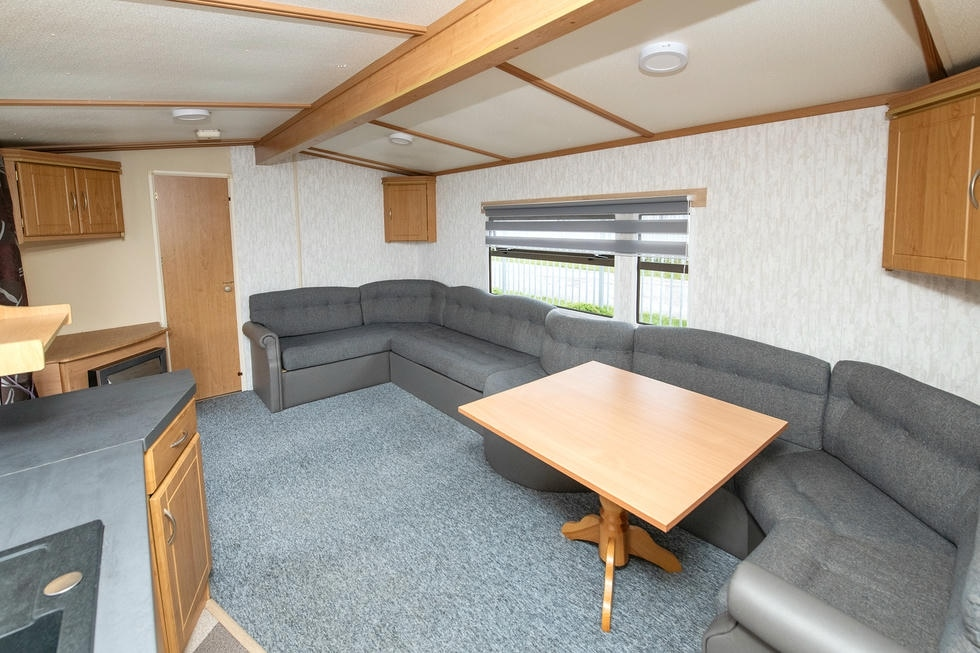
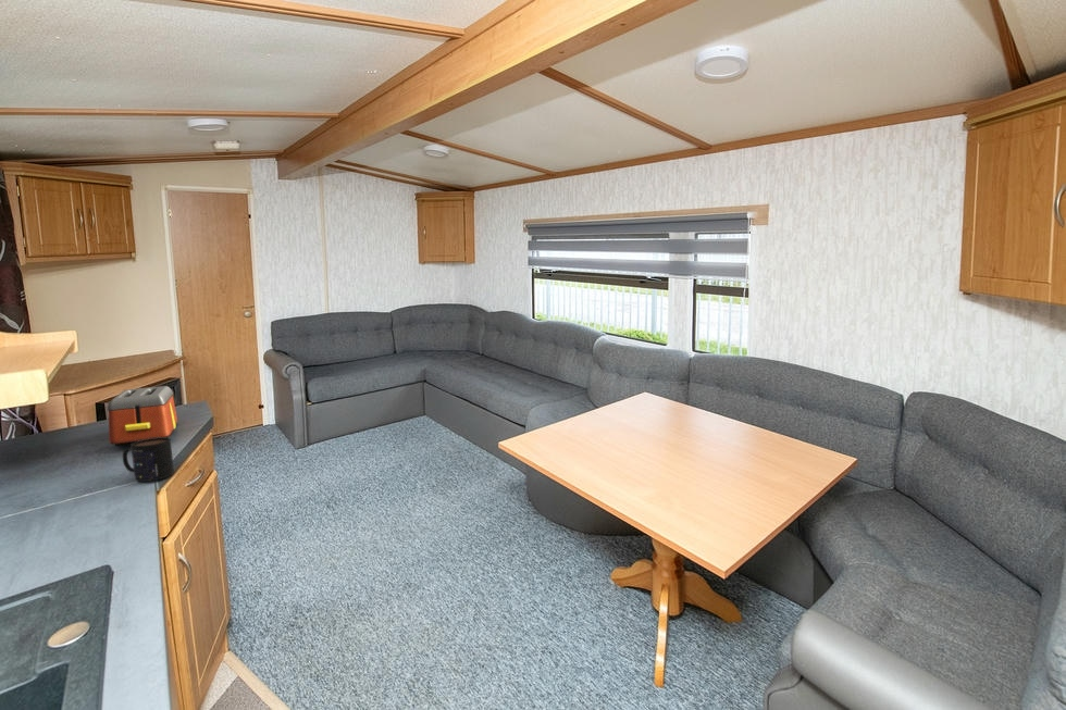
+ toaster [107,385,178,448]
+ mug [122,436,175,483]
